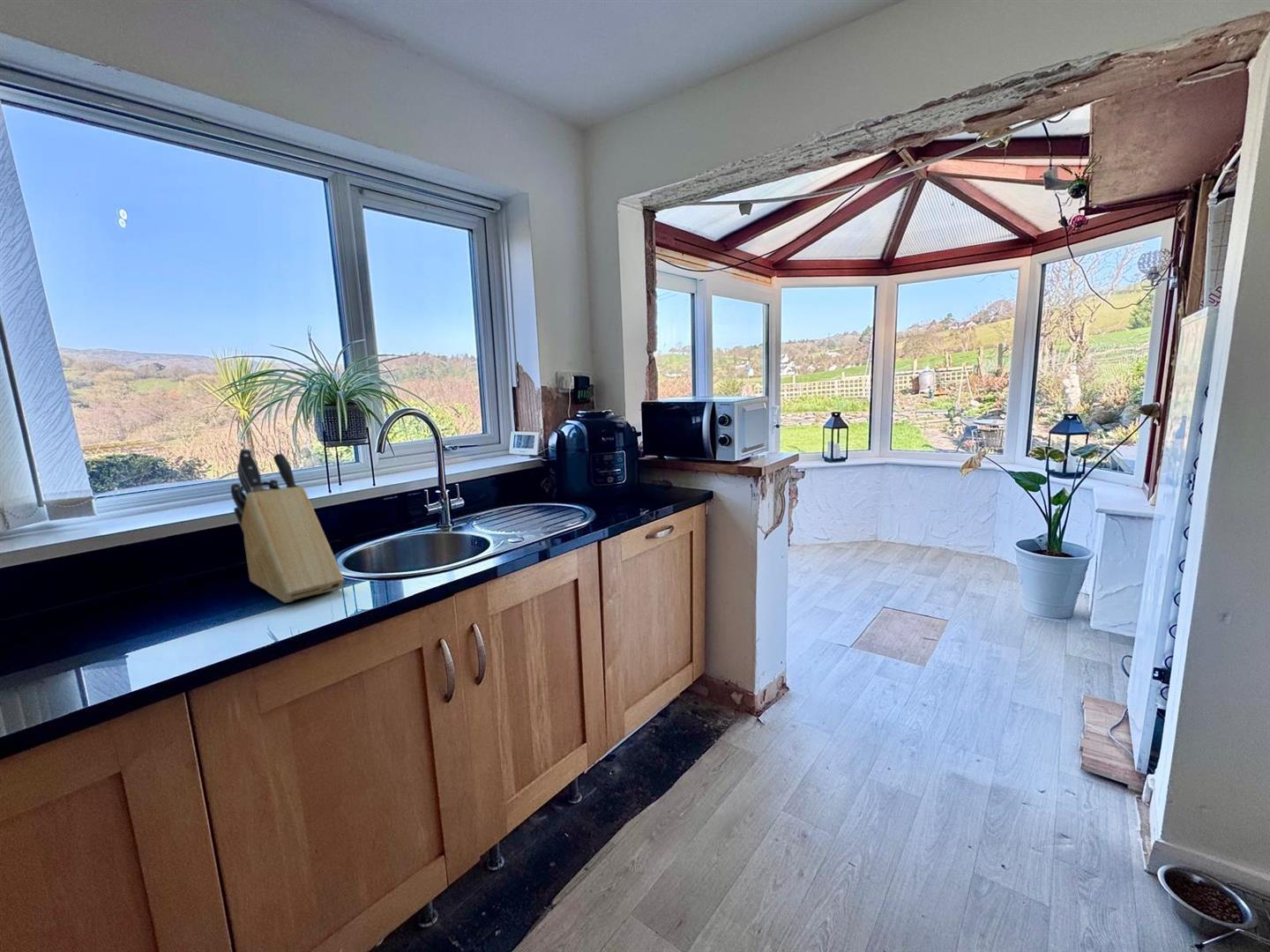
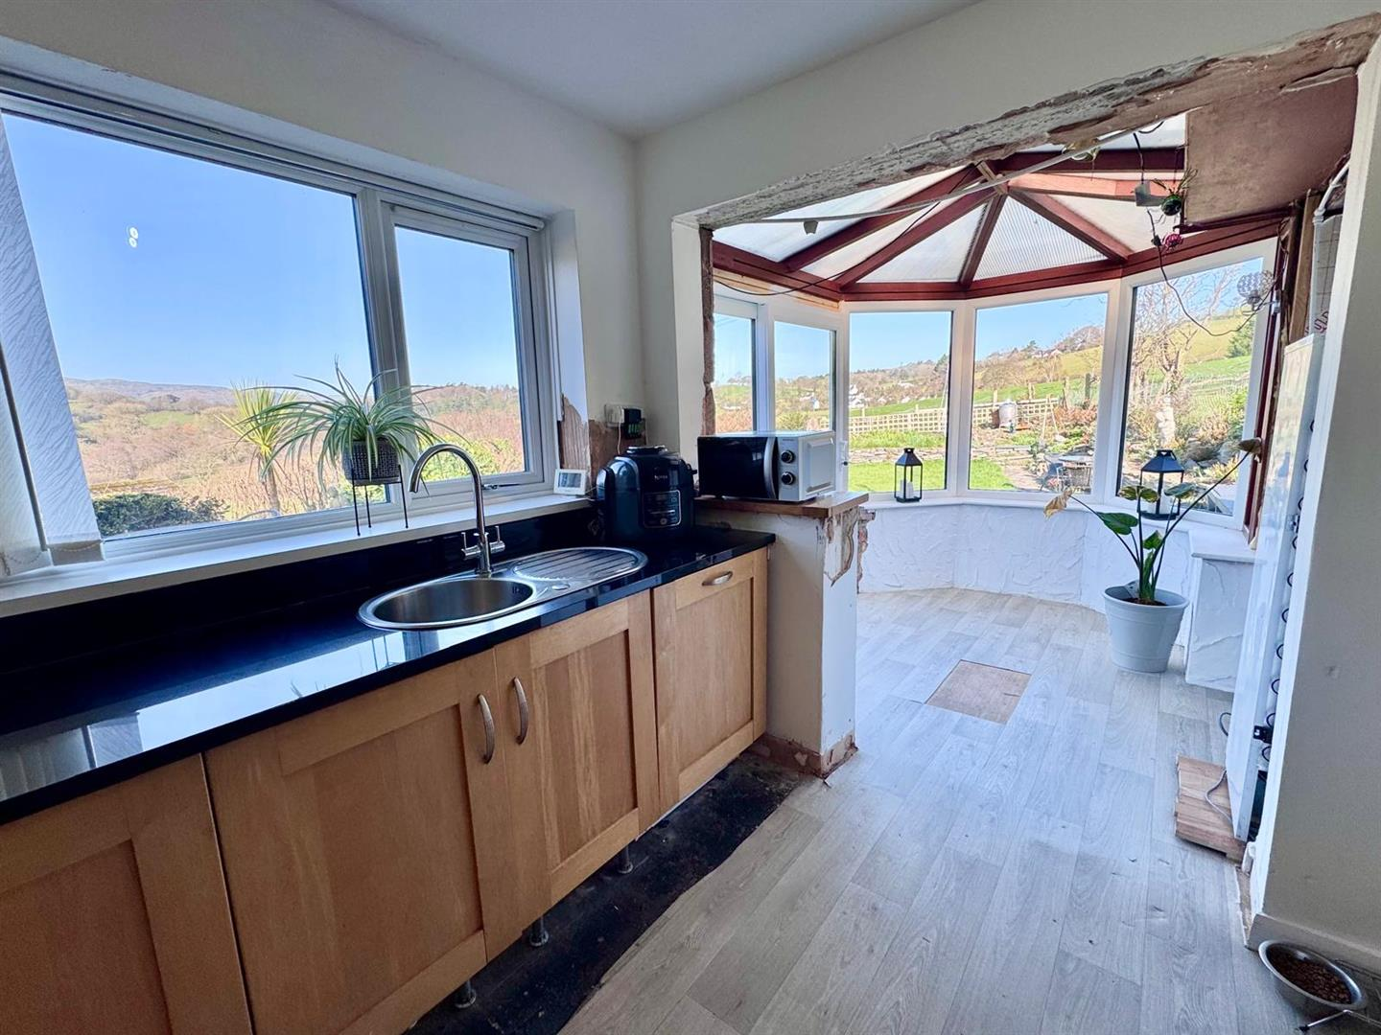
- knife block [230,448,345,604]
